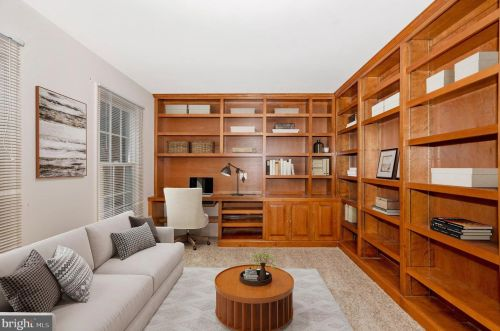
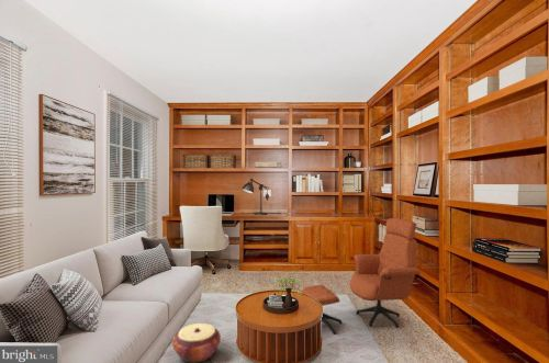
+ armchair [300,217,422,336]
+ woven basket [171,322,222,363]
